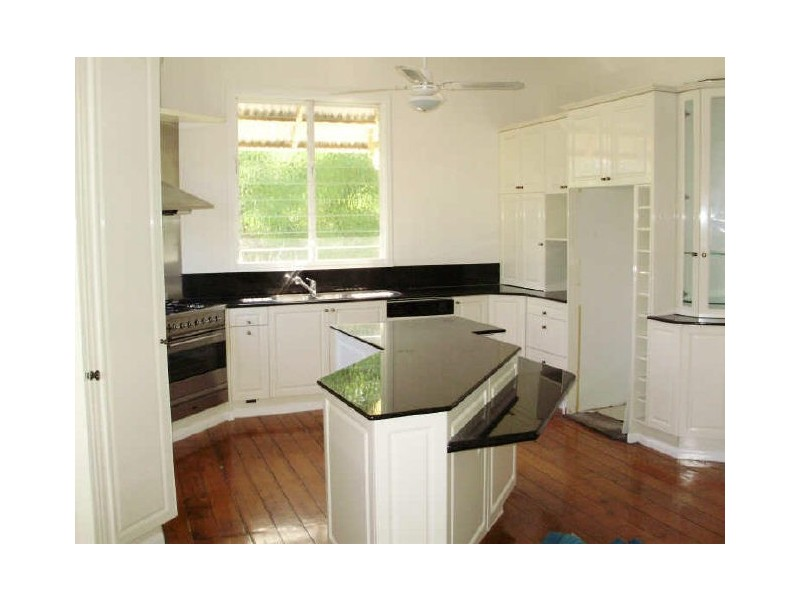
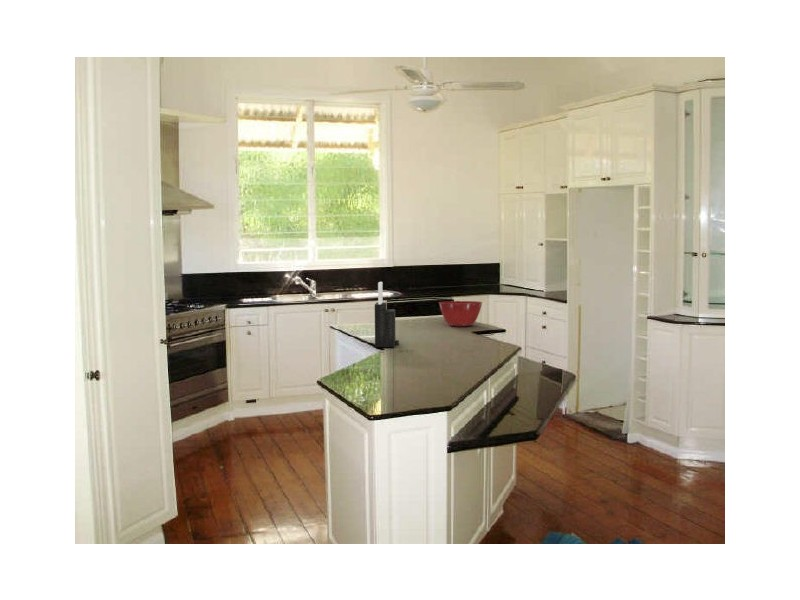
+ mixing bowl [438,300,483,327]
+ knife block [374,281,400,348]
